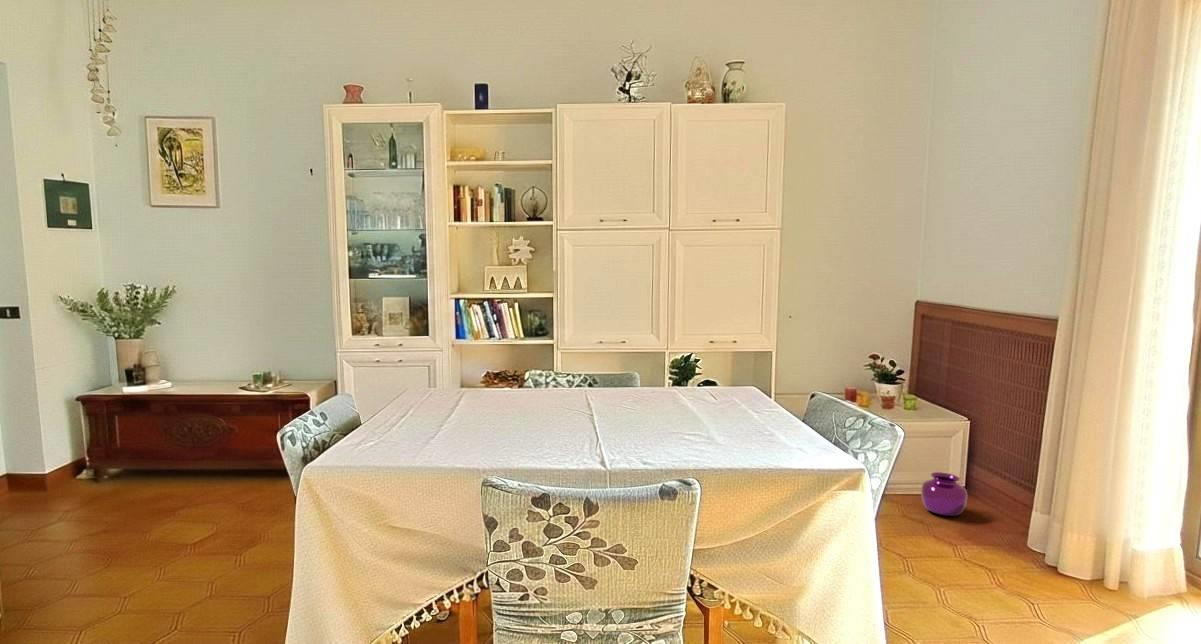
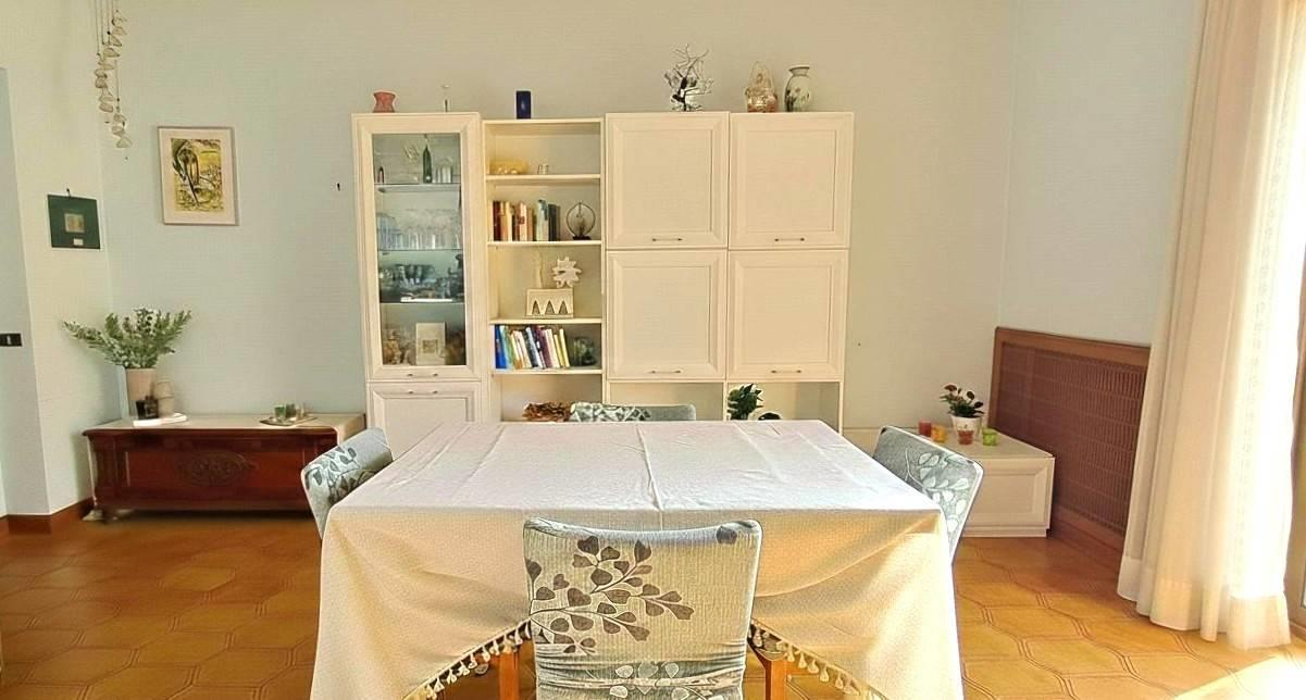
- vase [920,471,968,517]
